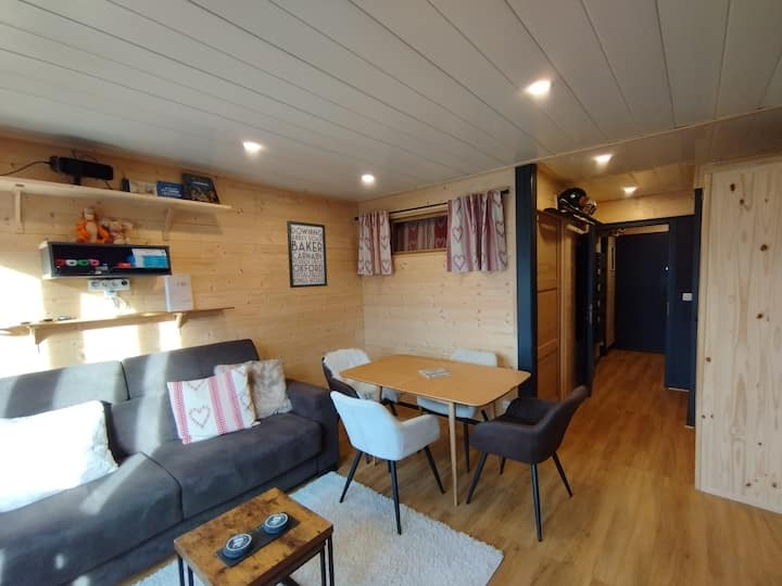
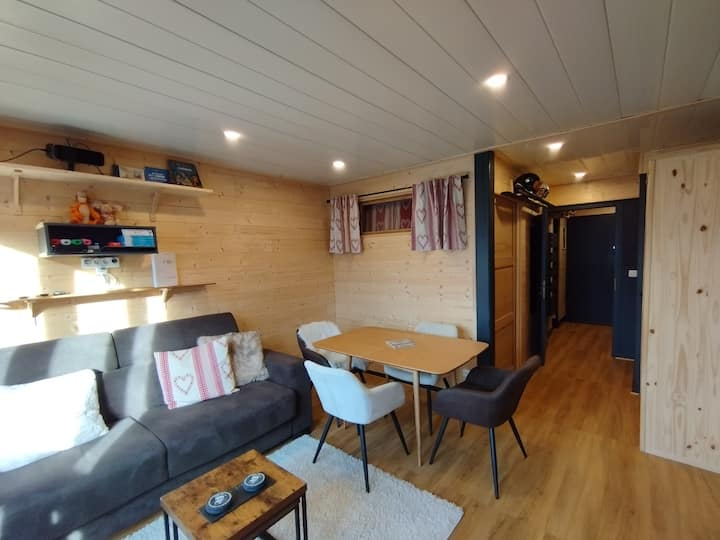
- wall art [286,219,328,289]
